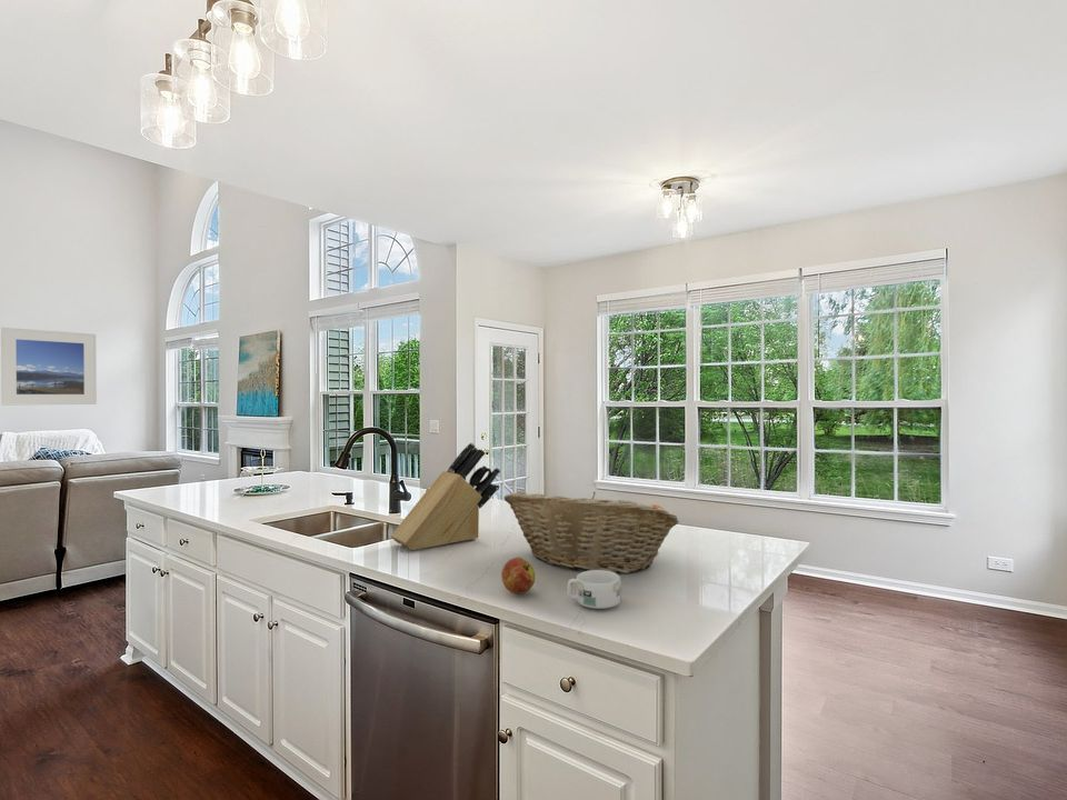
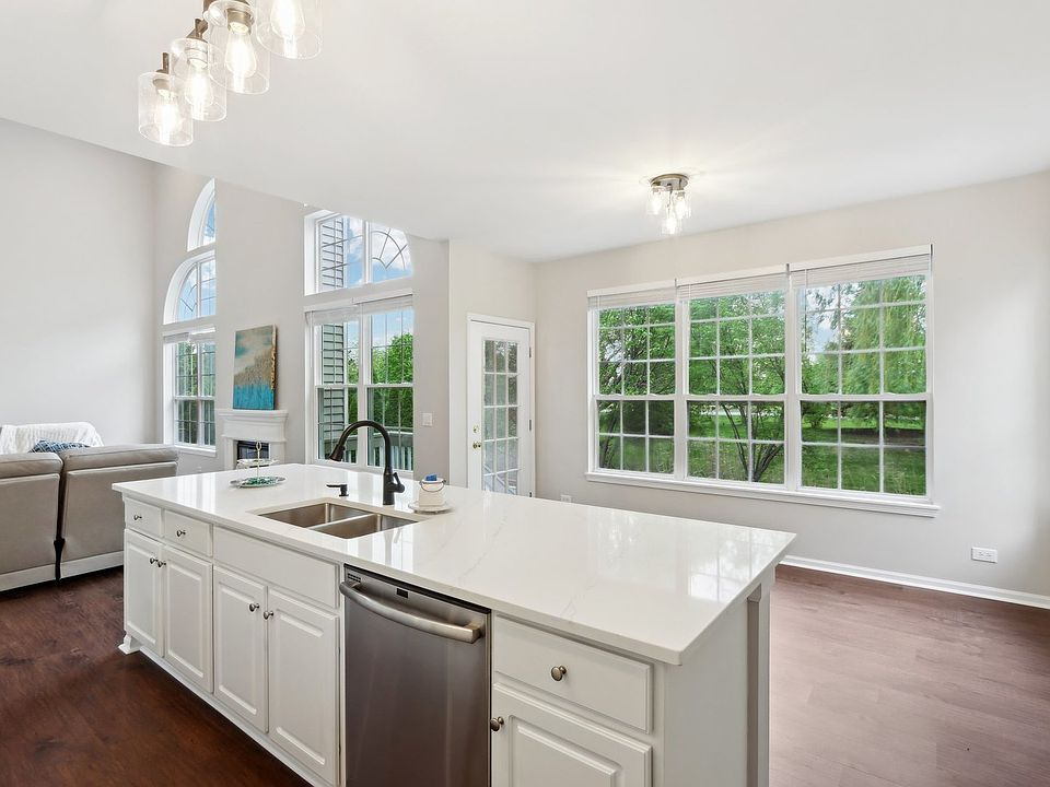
- knife block [390,442,501,551]
- apple [500,557,537,594]
- fruit basket [503,491,680,574]
- mug [566,570,622,610]
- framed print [0,327,98,407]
